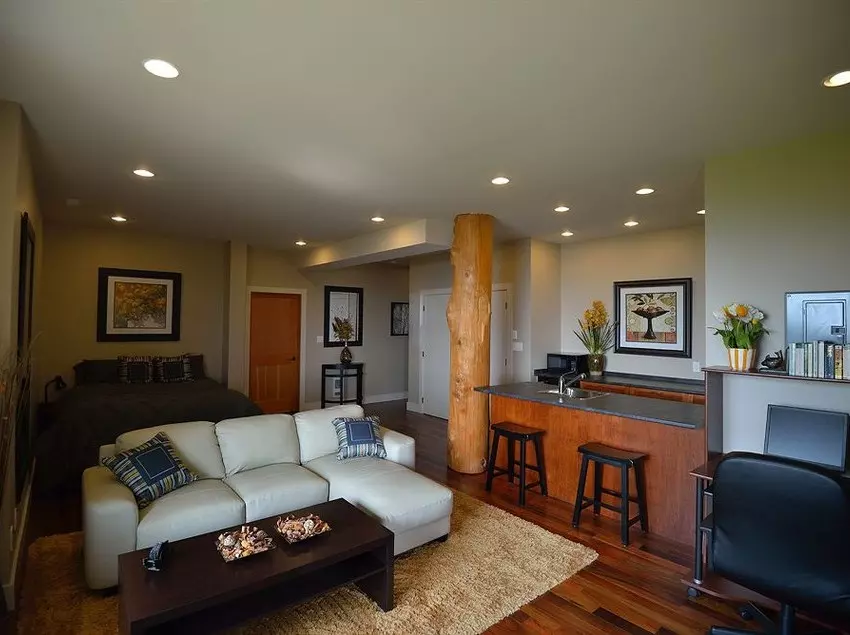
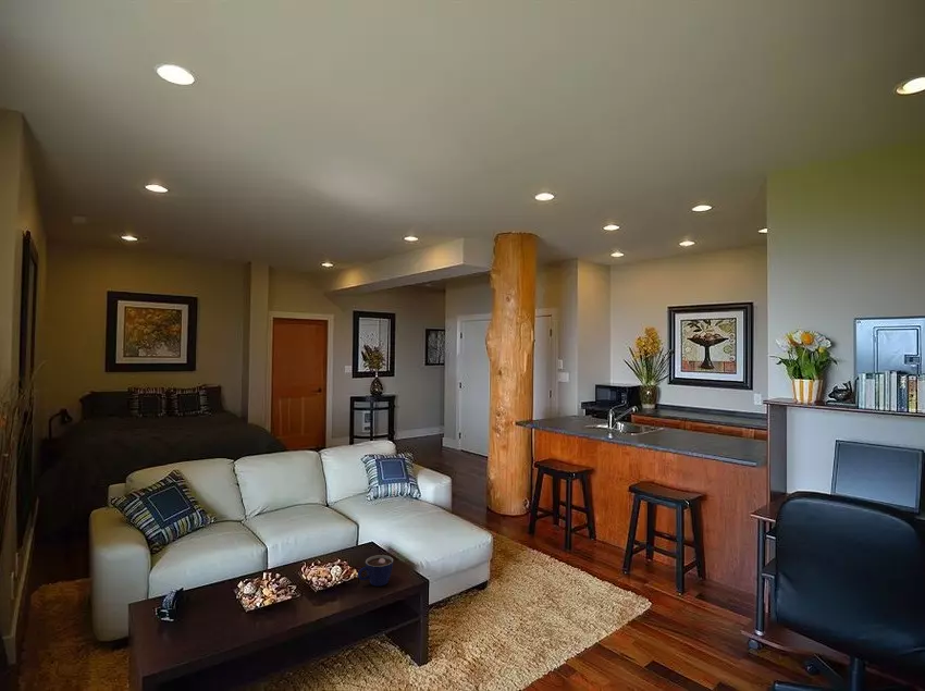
+ cup [357,554,394,587]
